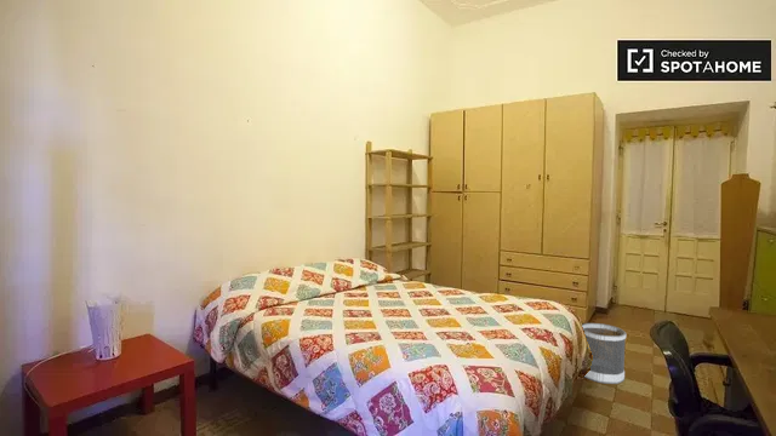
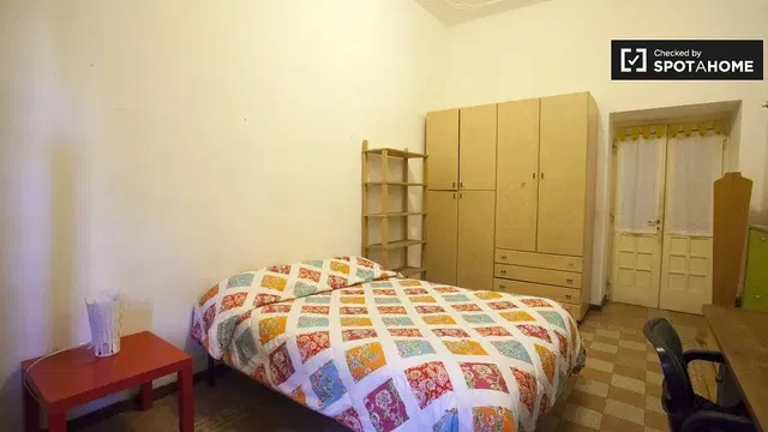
- wastebasket [581,322,627,385]
